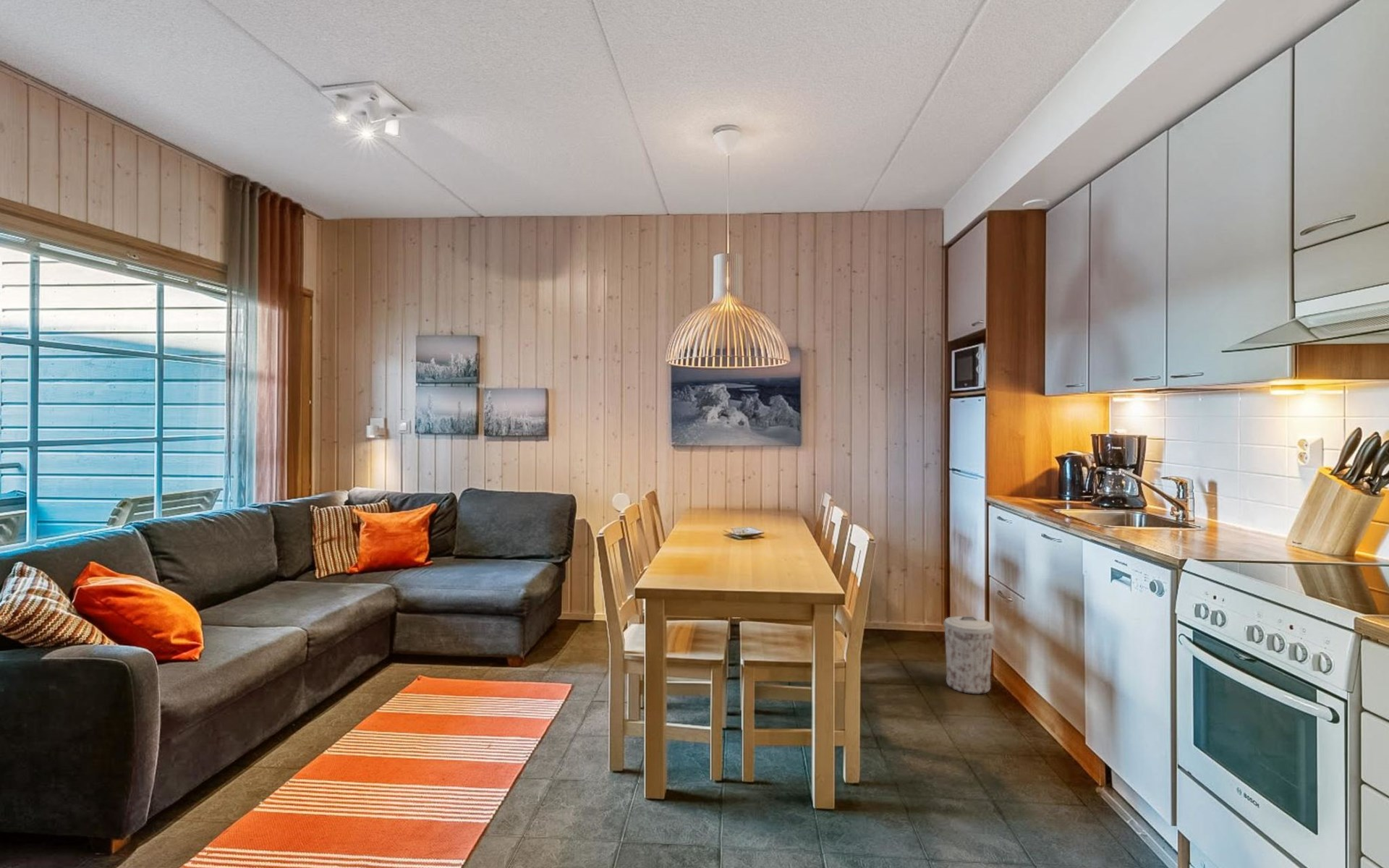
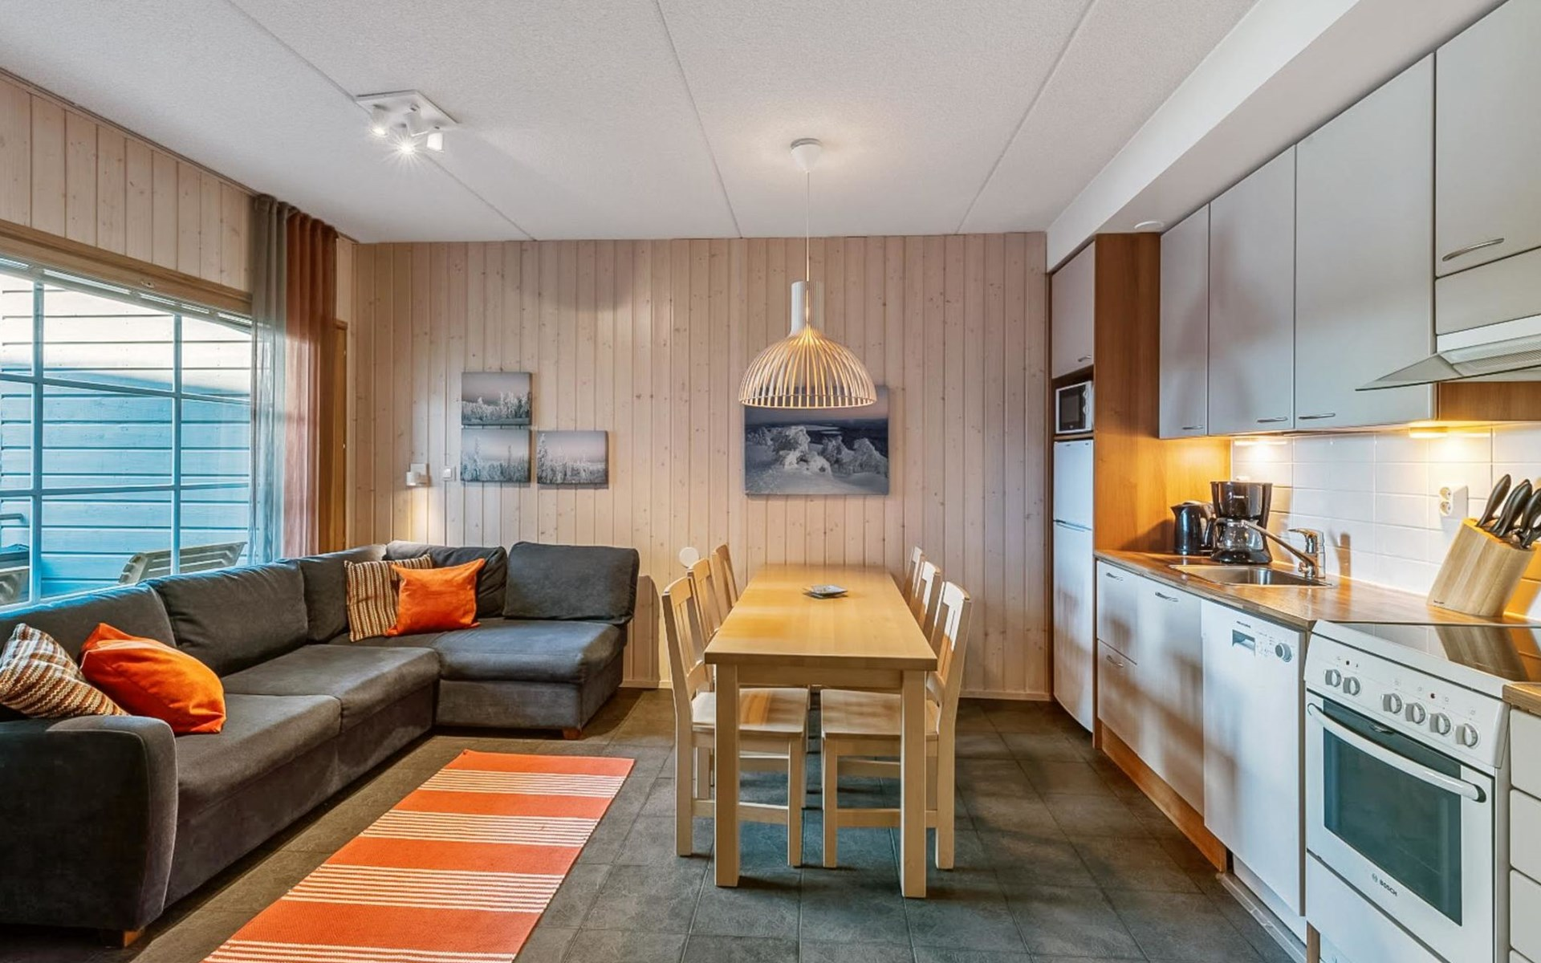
- trash can [943,616,995,694]
